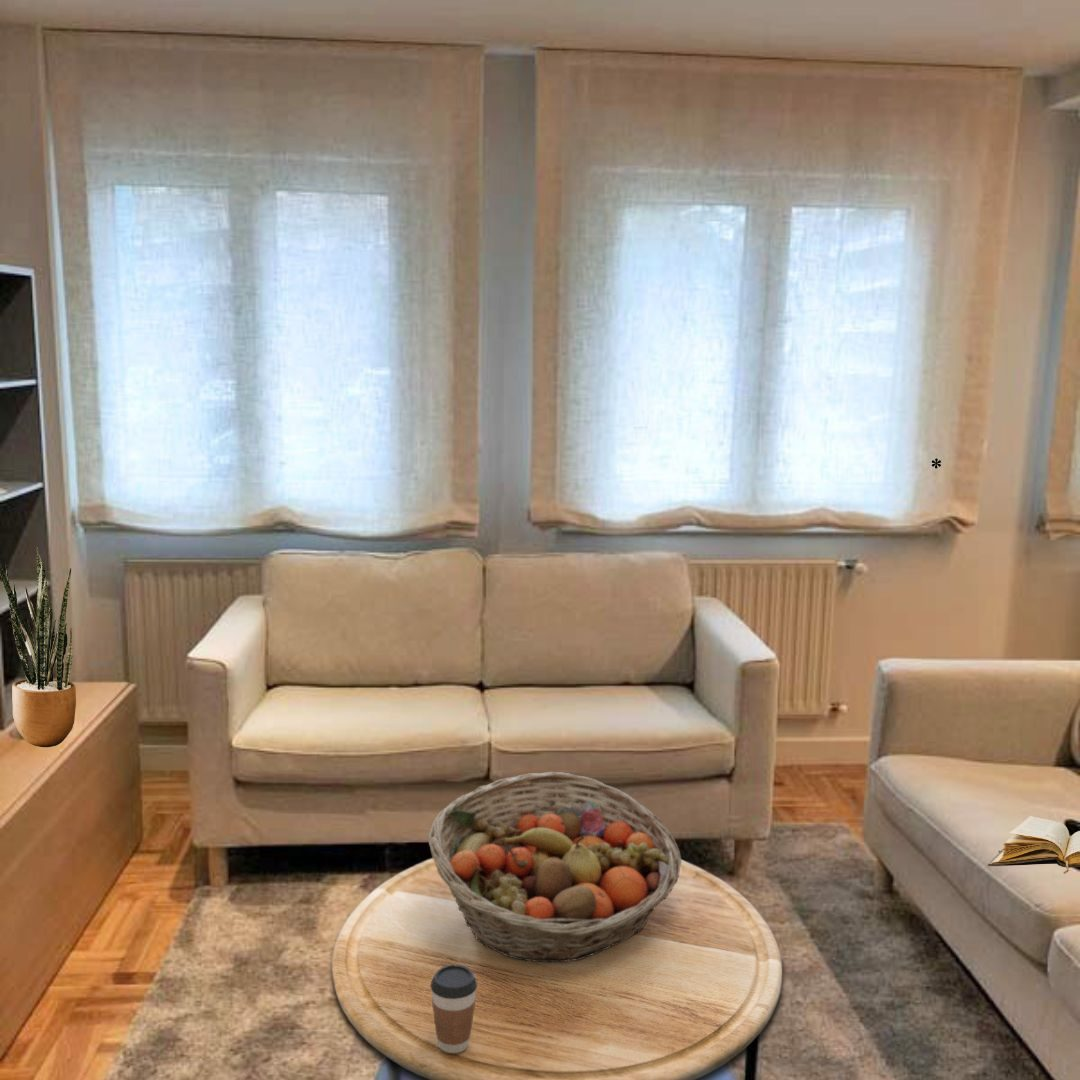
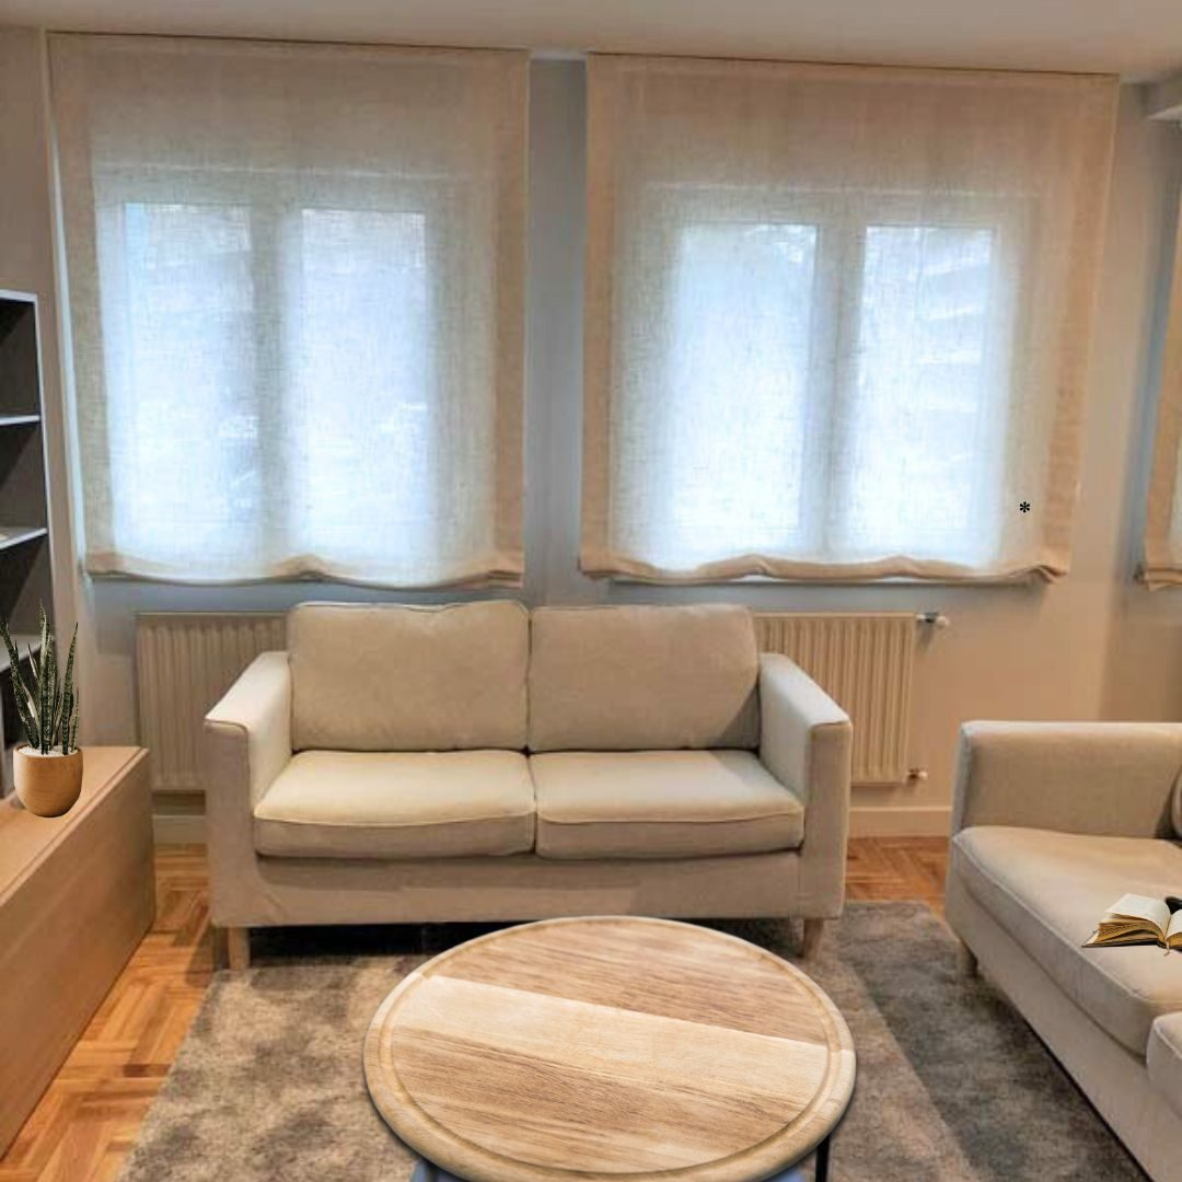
- fruit basket [427,771,682,963]
- coffee cup [429,964,478,1054]
